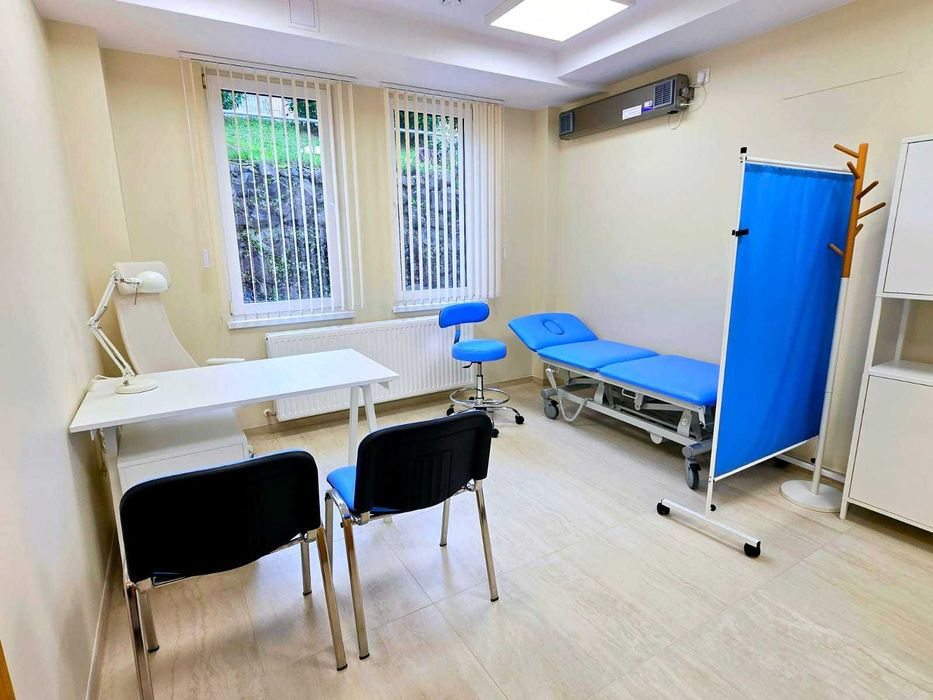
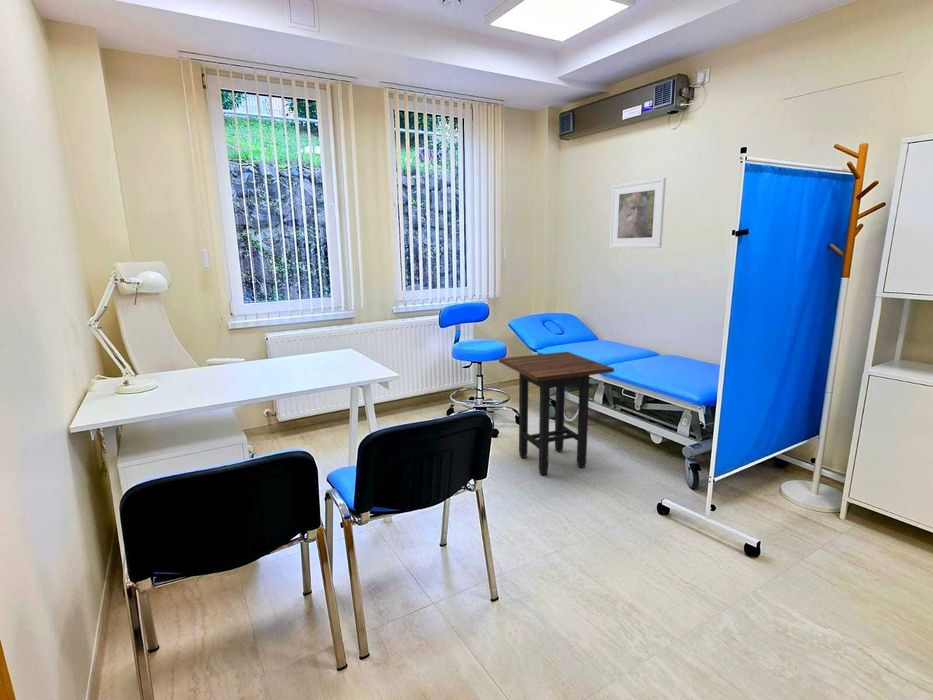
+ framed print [608,177,667,249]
+ side table [498,351,615,477]
